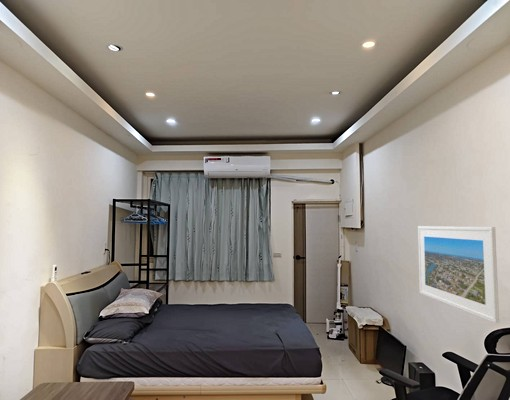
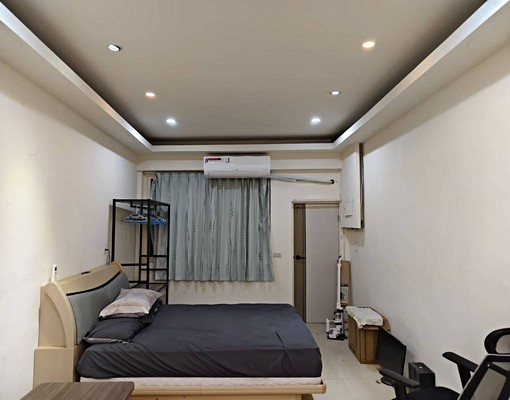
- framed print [417,225,500,324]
